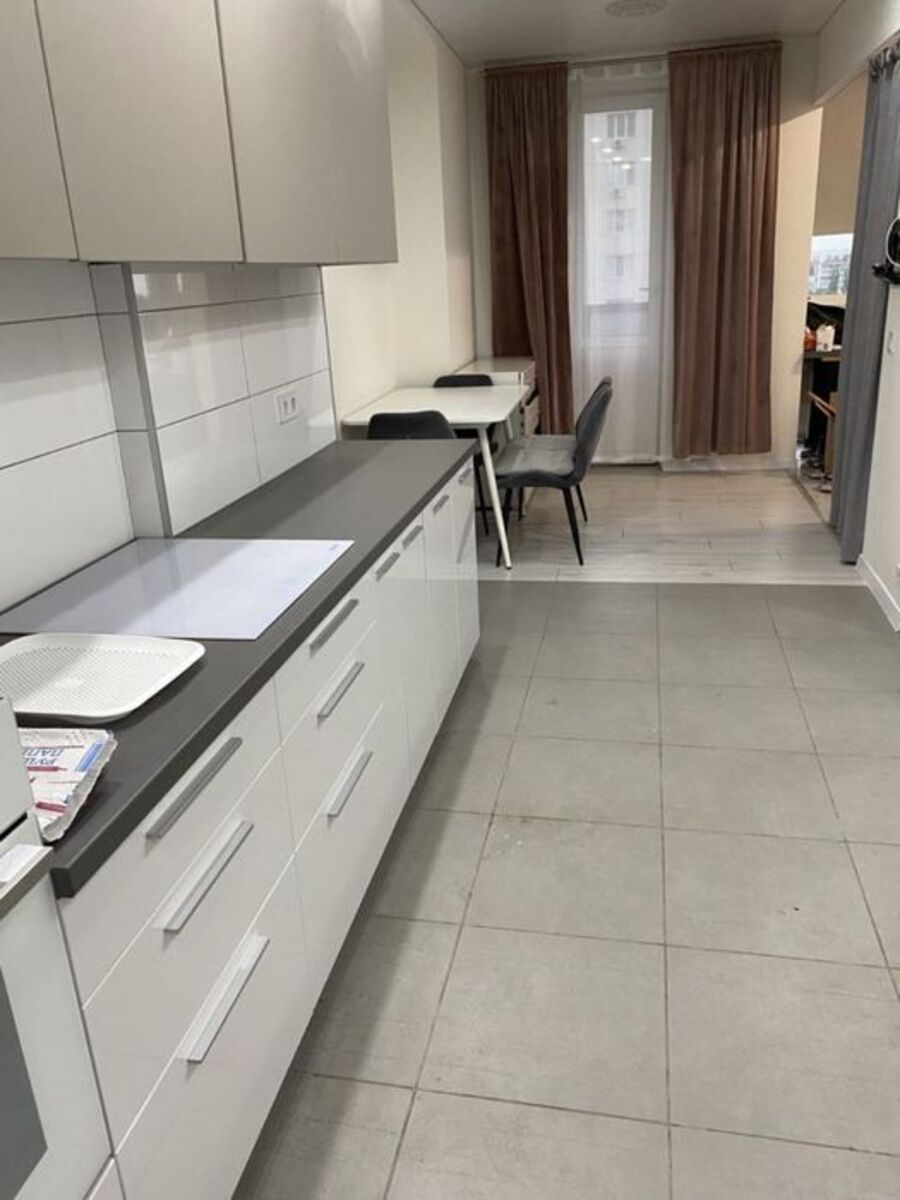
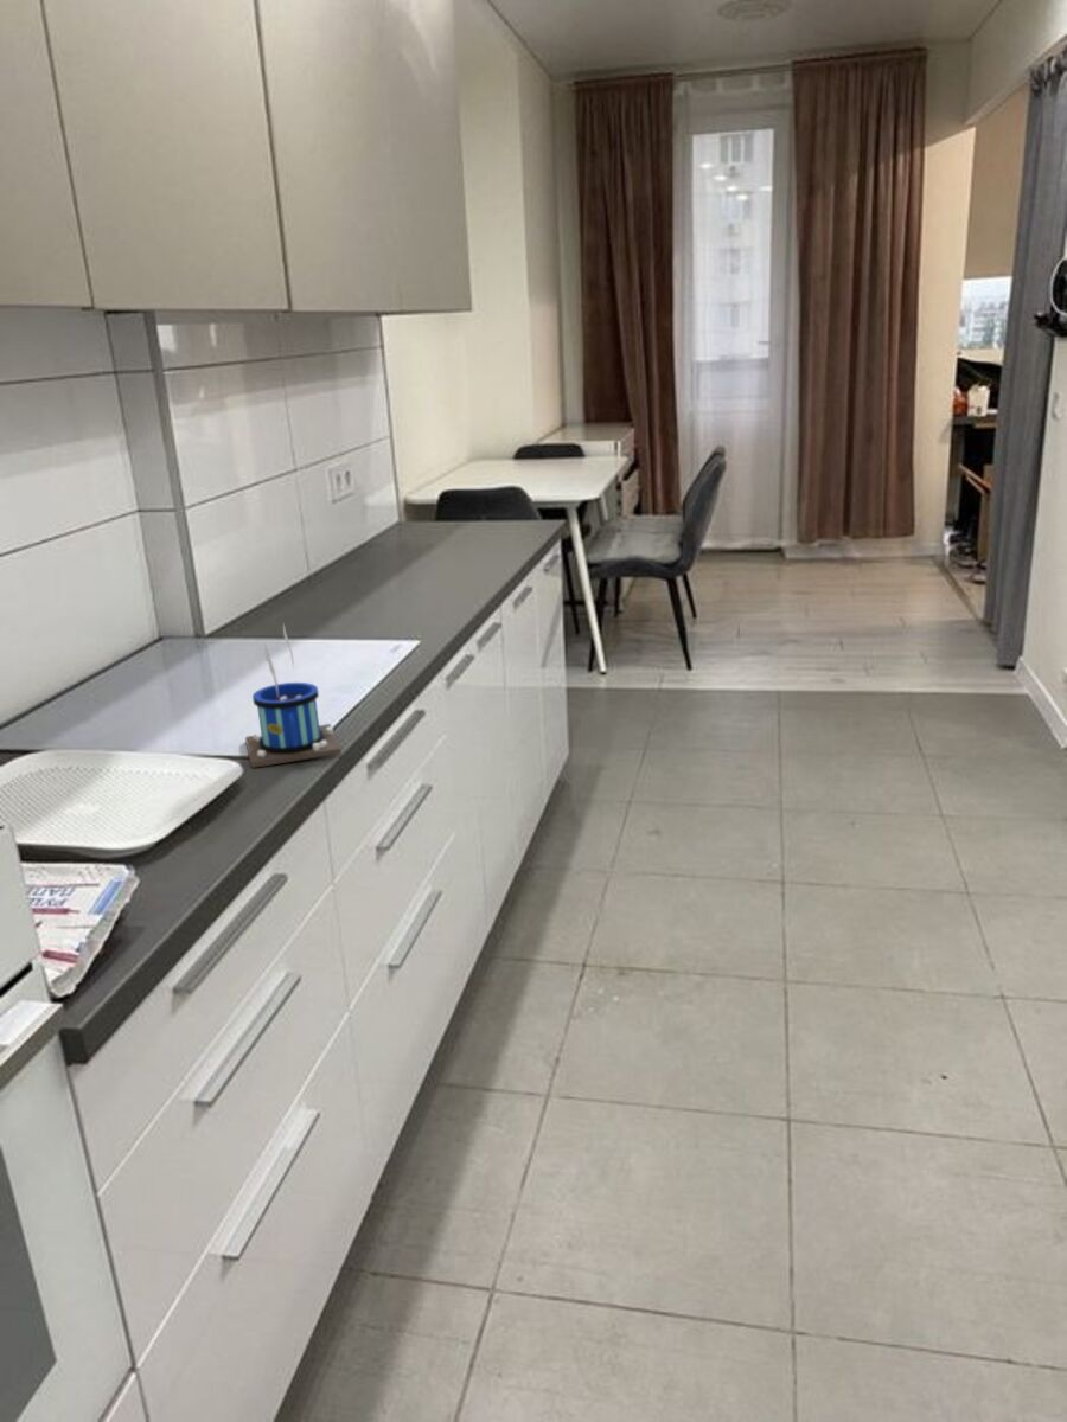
+ mug [244,622,343,769]
